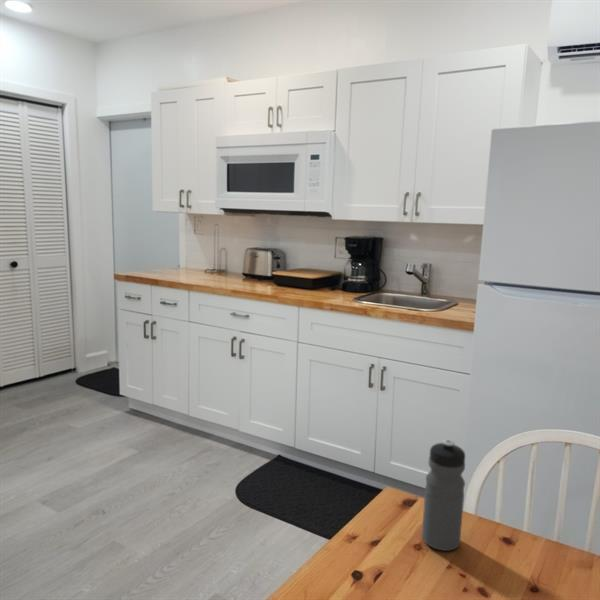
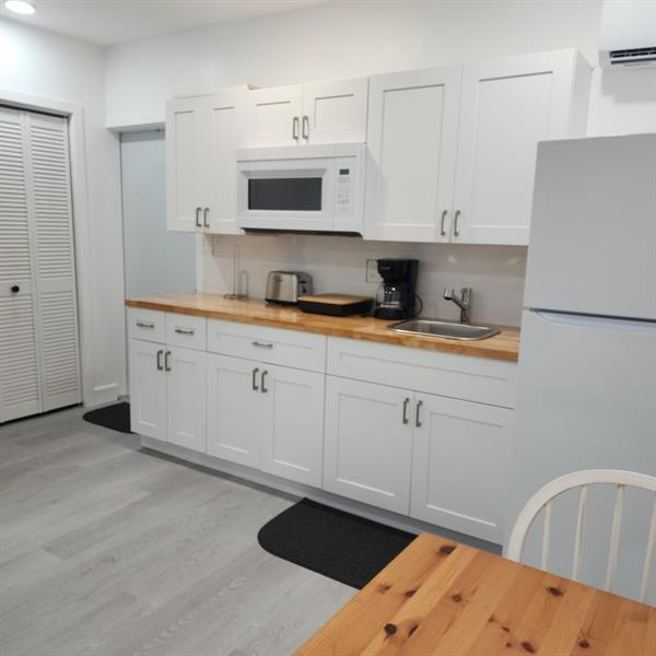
- water bottle [421,439,466,552]
